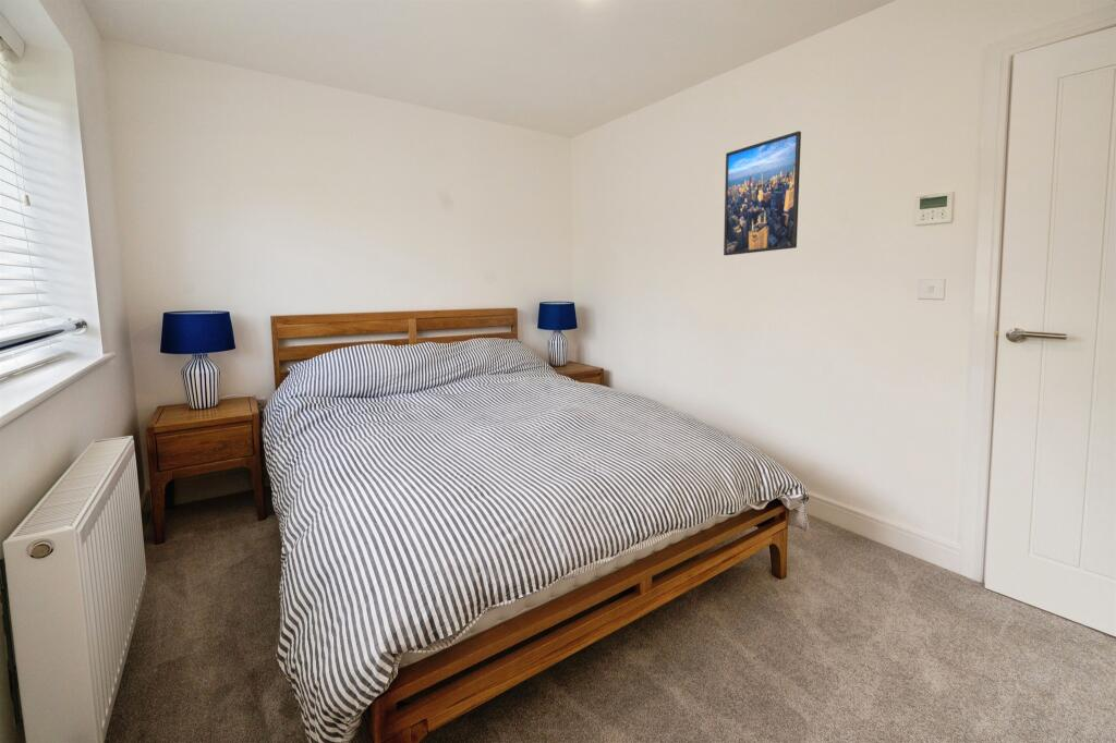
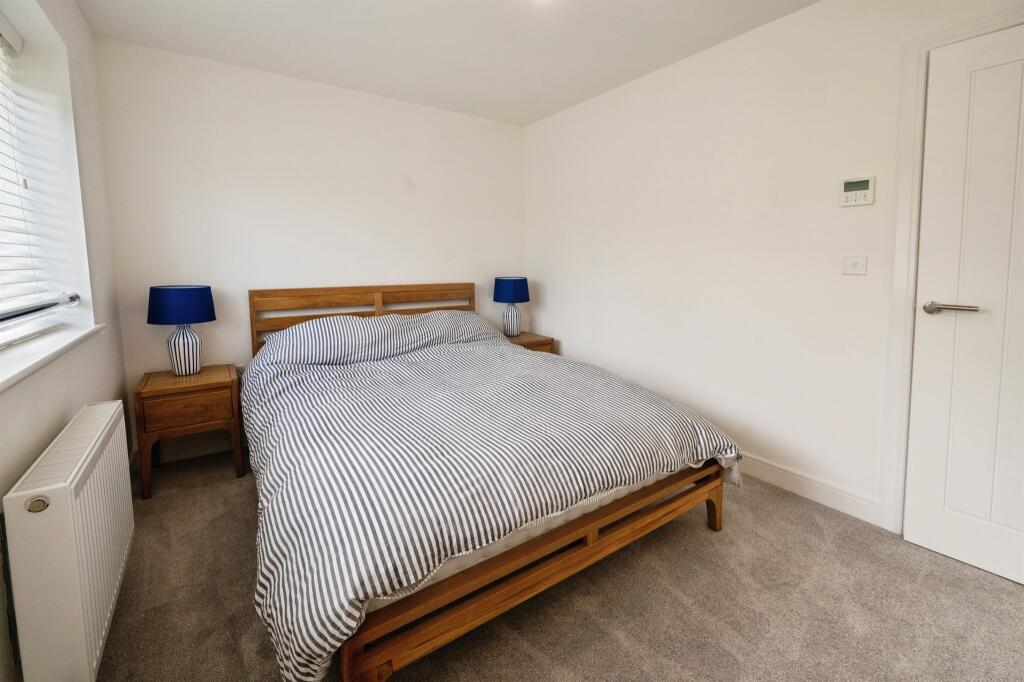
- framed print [723,130,802,256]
